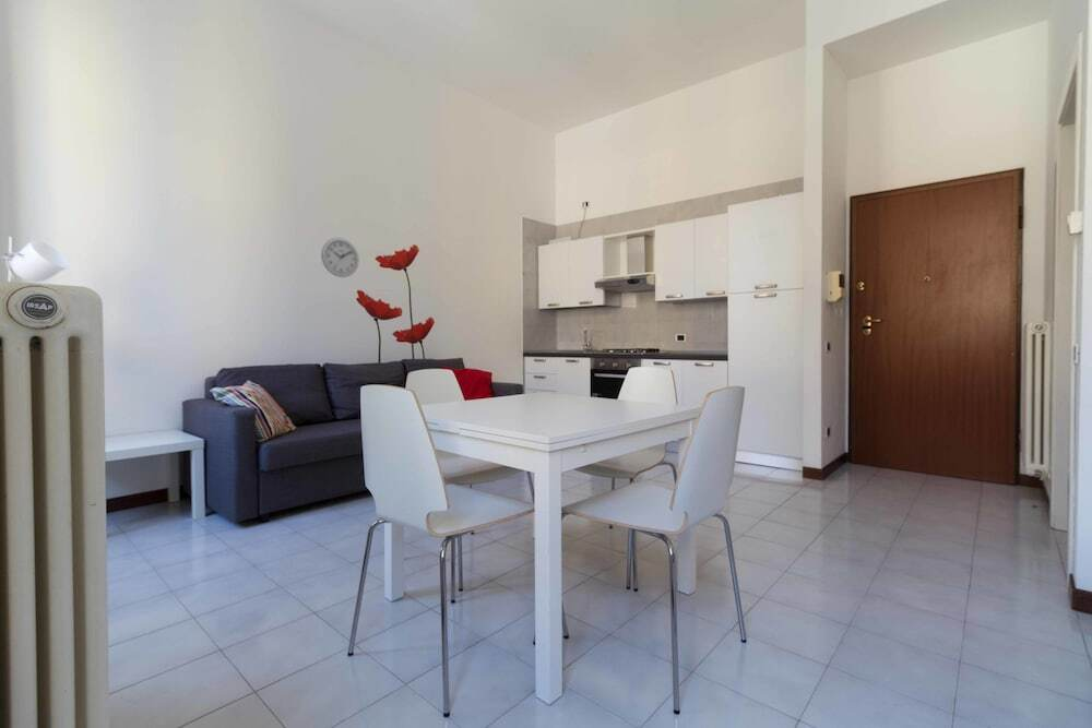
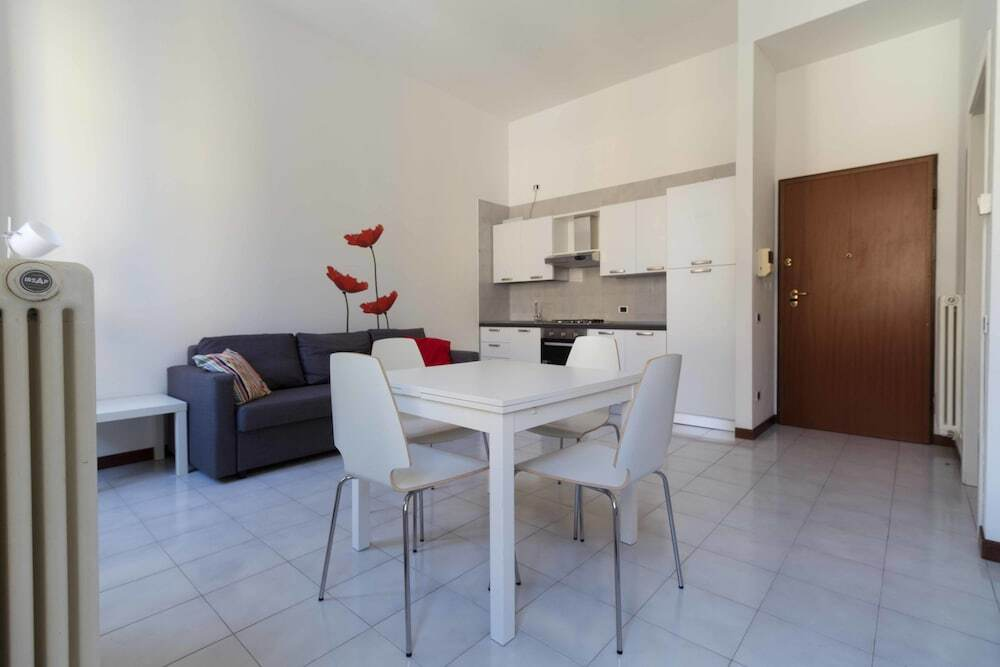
- wall clock [320,237,360,278]
